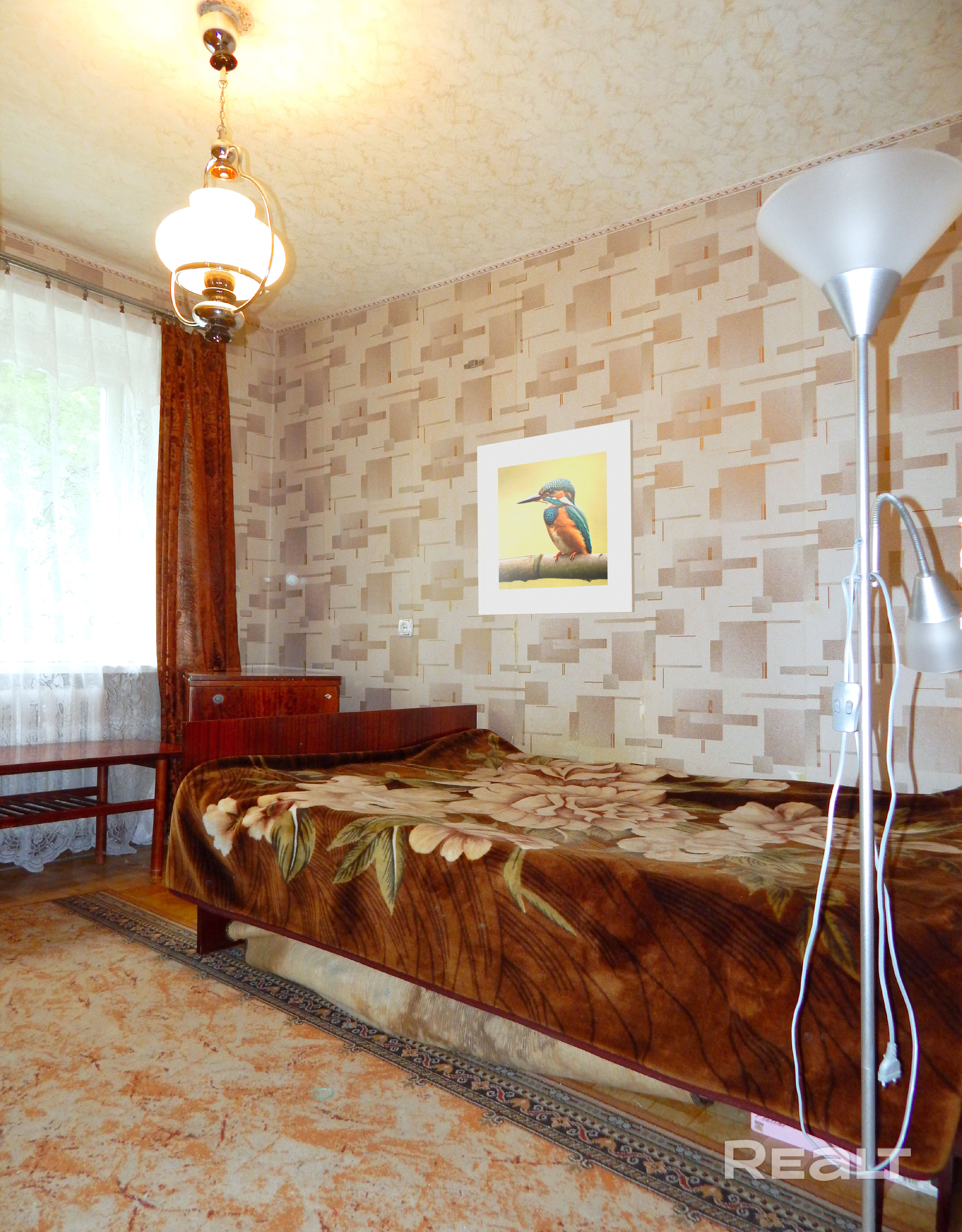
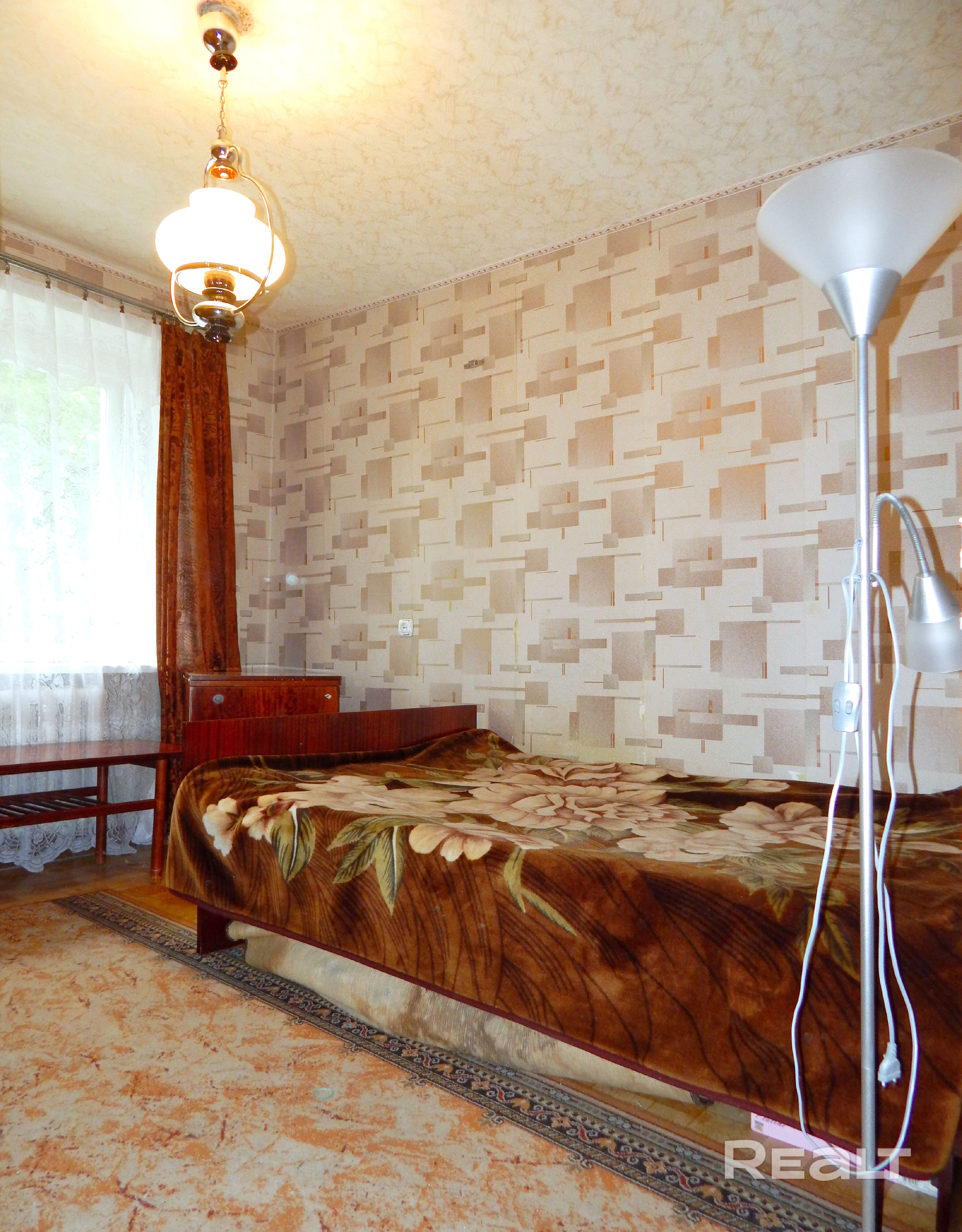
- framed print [477,419,635,615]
